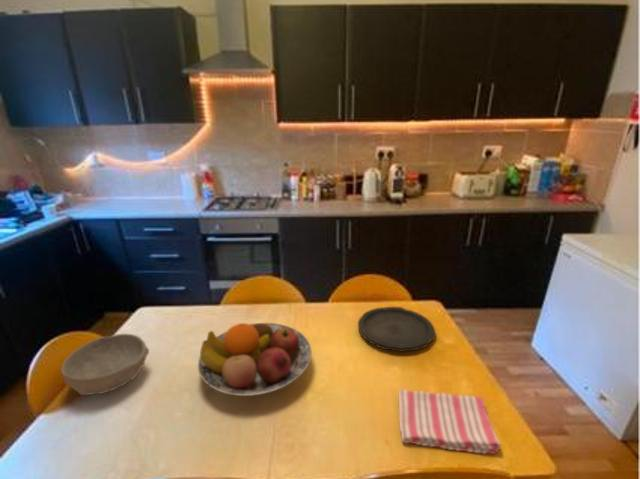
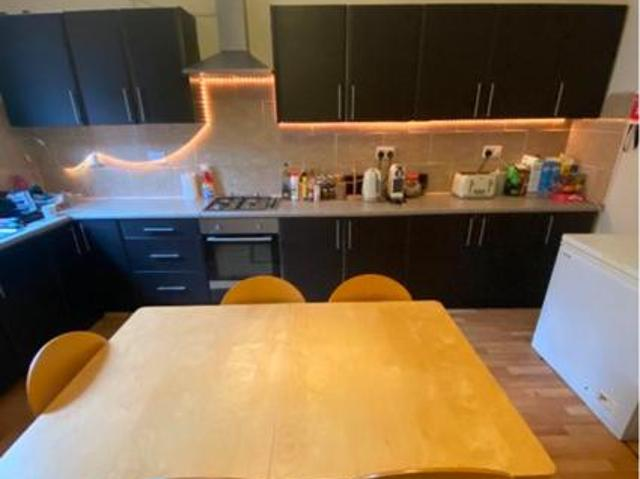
- plate [357,306,436,353]
- dish towel [398,388,502,455]
- fruit bowl [197,322,313,397]
- bowl [60,333,150,396]
